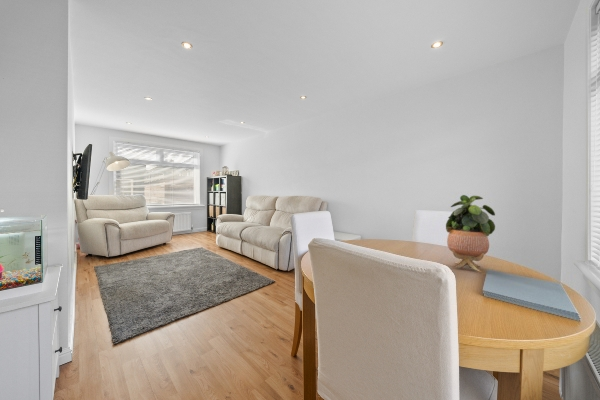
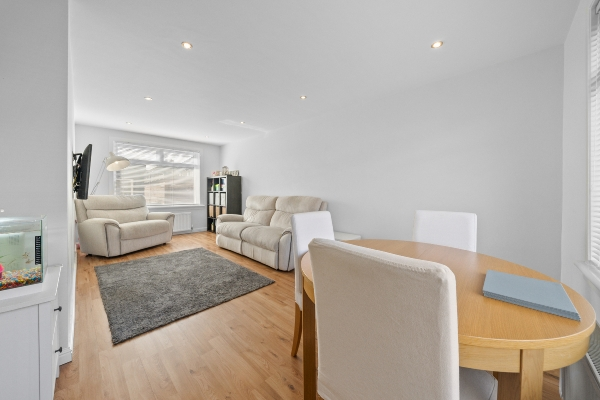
- potted plant [445,194,496,273]
